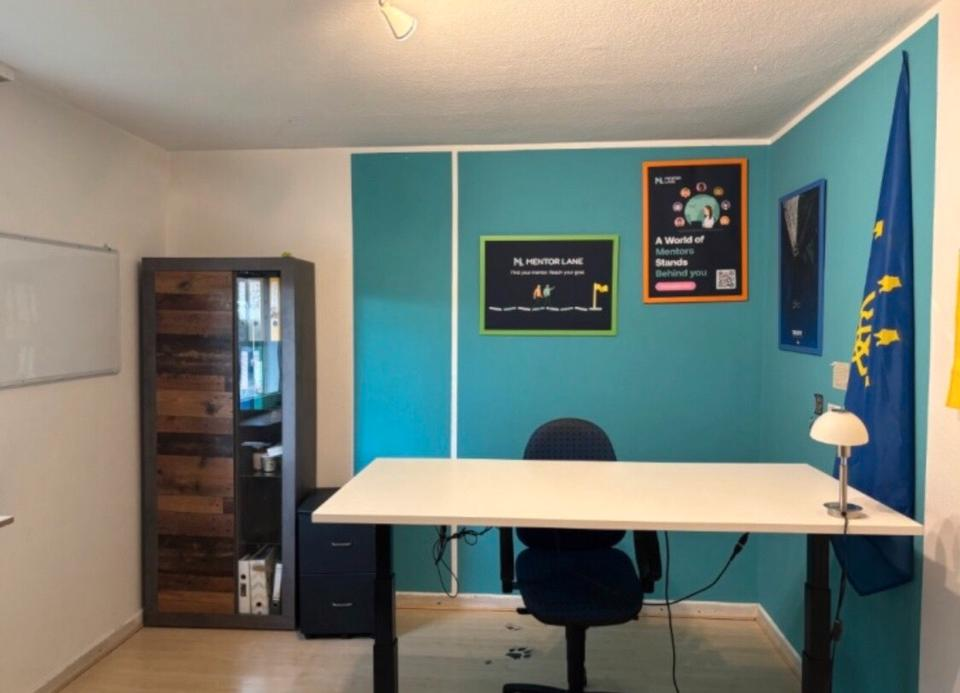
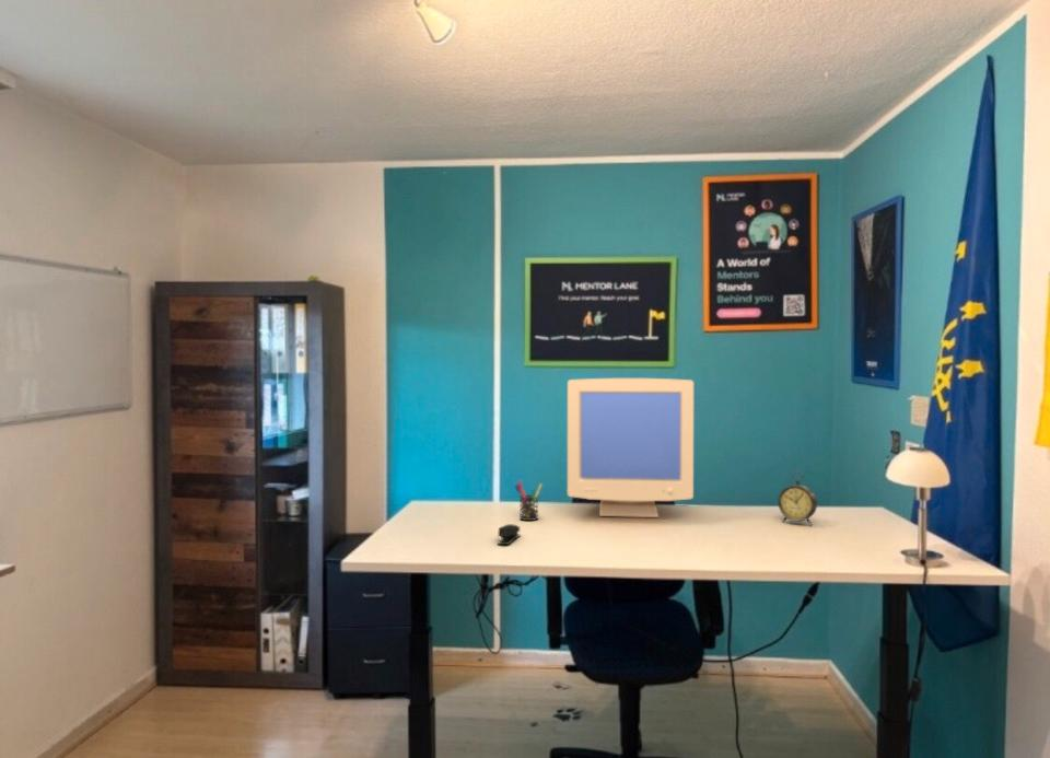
+ alarm clock [777,470,818,526]
+ computer monitor [567,377,695,518]
+ stapler [497,523,521,546]
+ pen holder [514,479,544,522]
